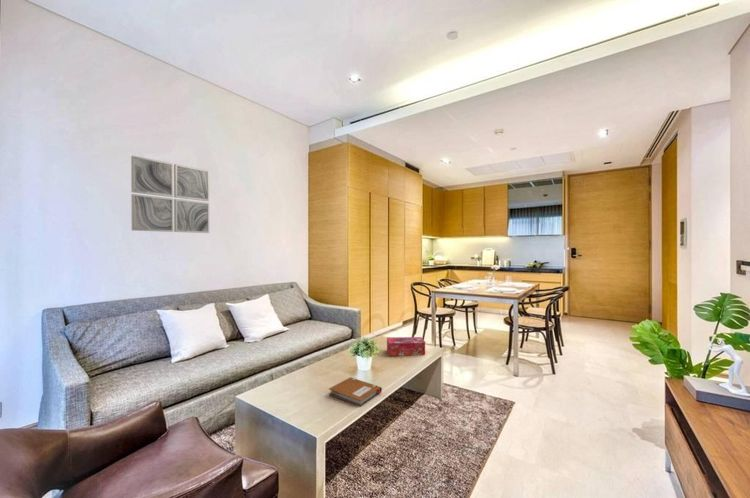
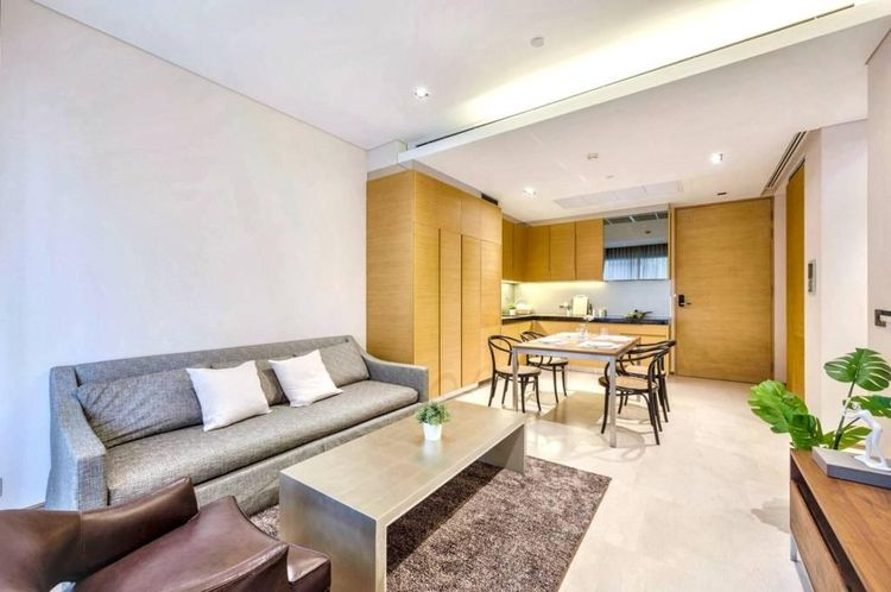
- notebook [328,376,383,408]
- wall art [130,155,210,234]
- tissue box [386,336,426,357]
